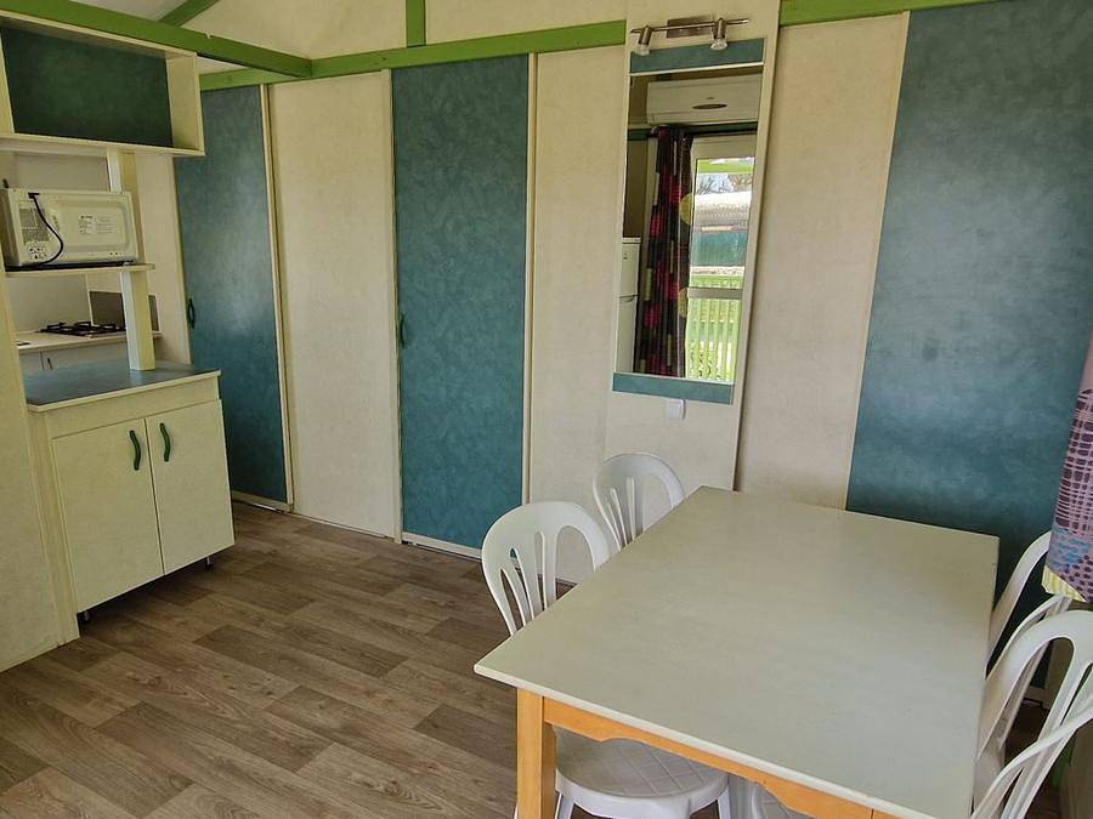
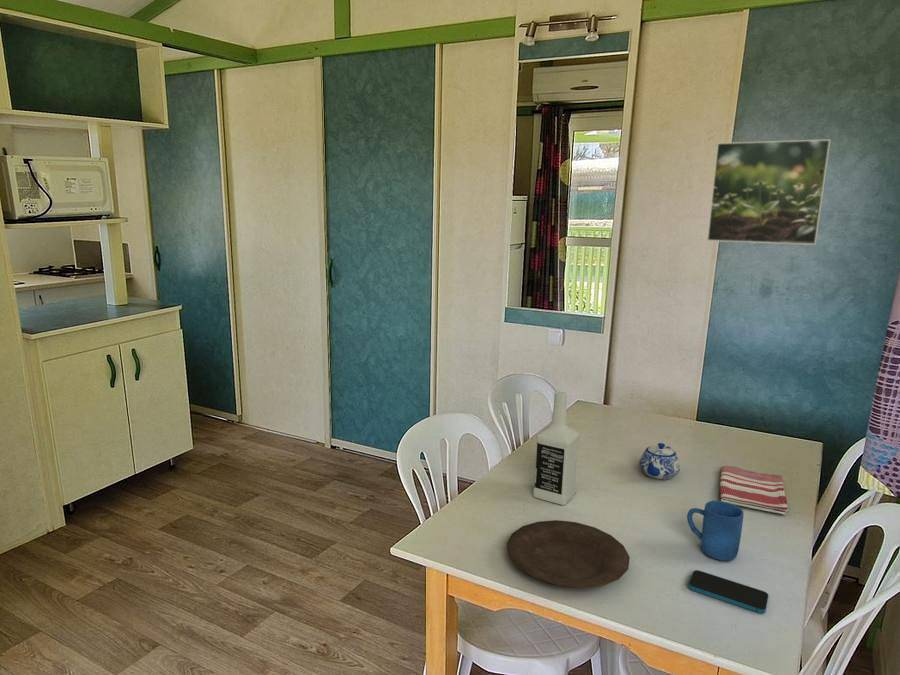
+ dish towel [719,465,789,516]
+ vodka [532,391,581,506]
+ smartphone [688,569,769,614]
+ teapot [638,442,681,480]
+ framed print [706,138,832,246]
+ plate [506,519,631,589]
+ mug [686,500,745,562]
